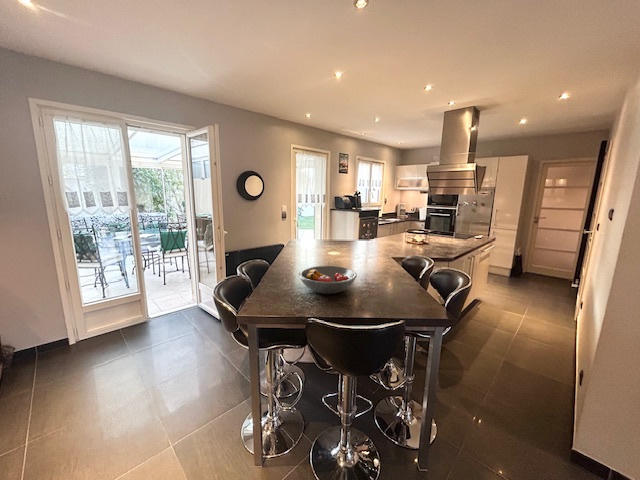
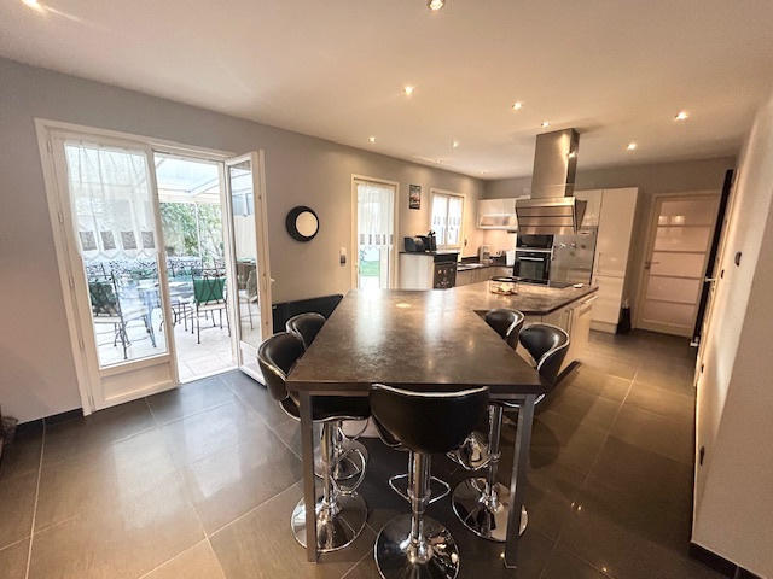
- fruit bowl [298,265,358,295]
